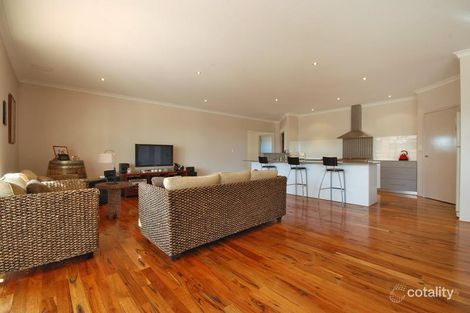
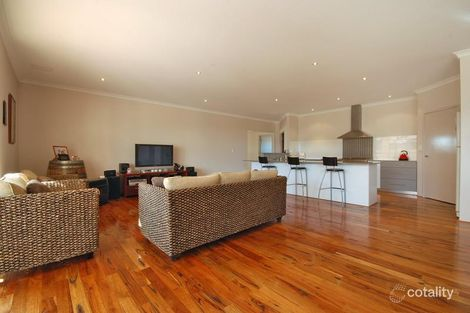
- side table [94,180,133,220]
- lamp [96,149,119,185]
